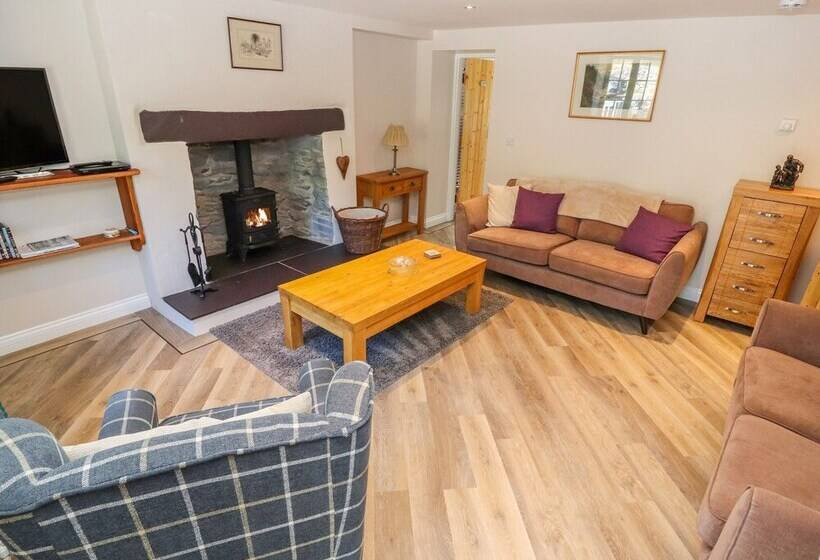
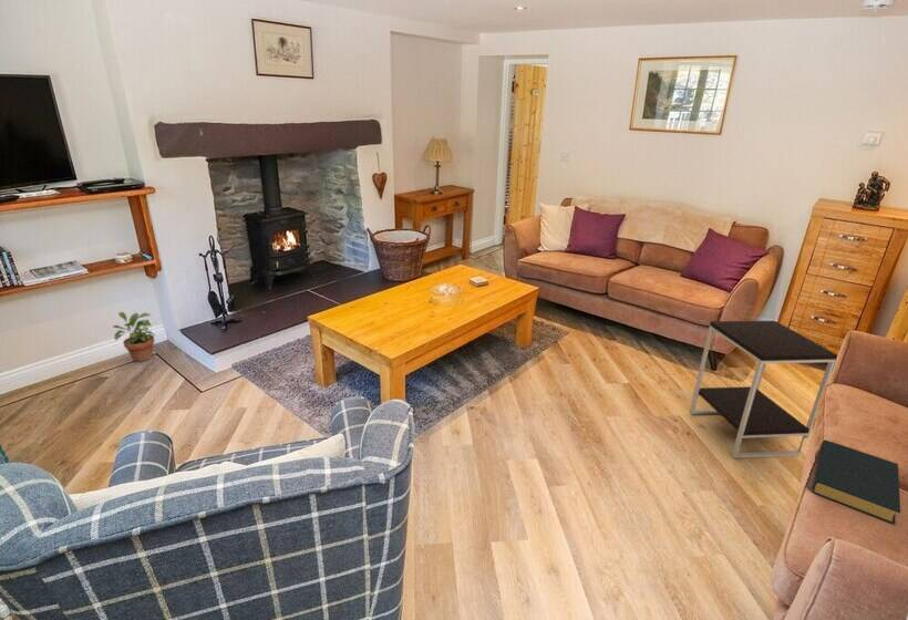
+ side table [689,320,838,459]
+ potted plant [112,311,157,362]
+ hardback book [812,438,901,526]
